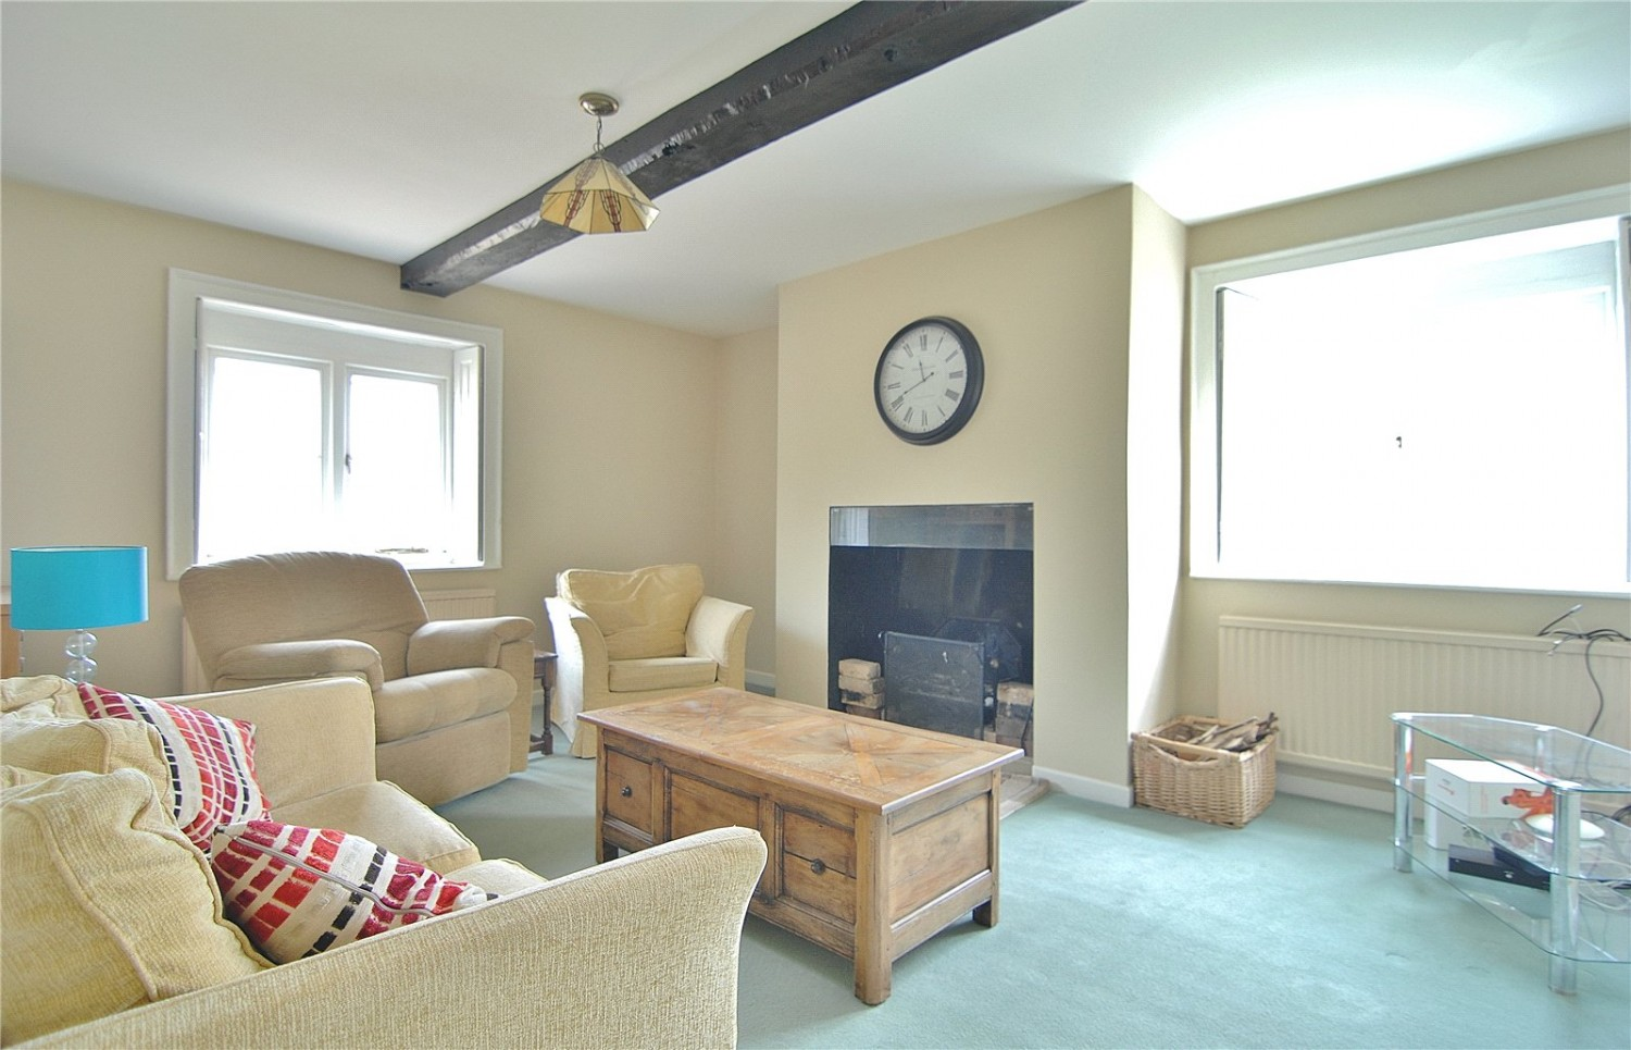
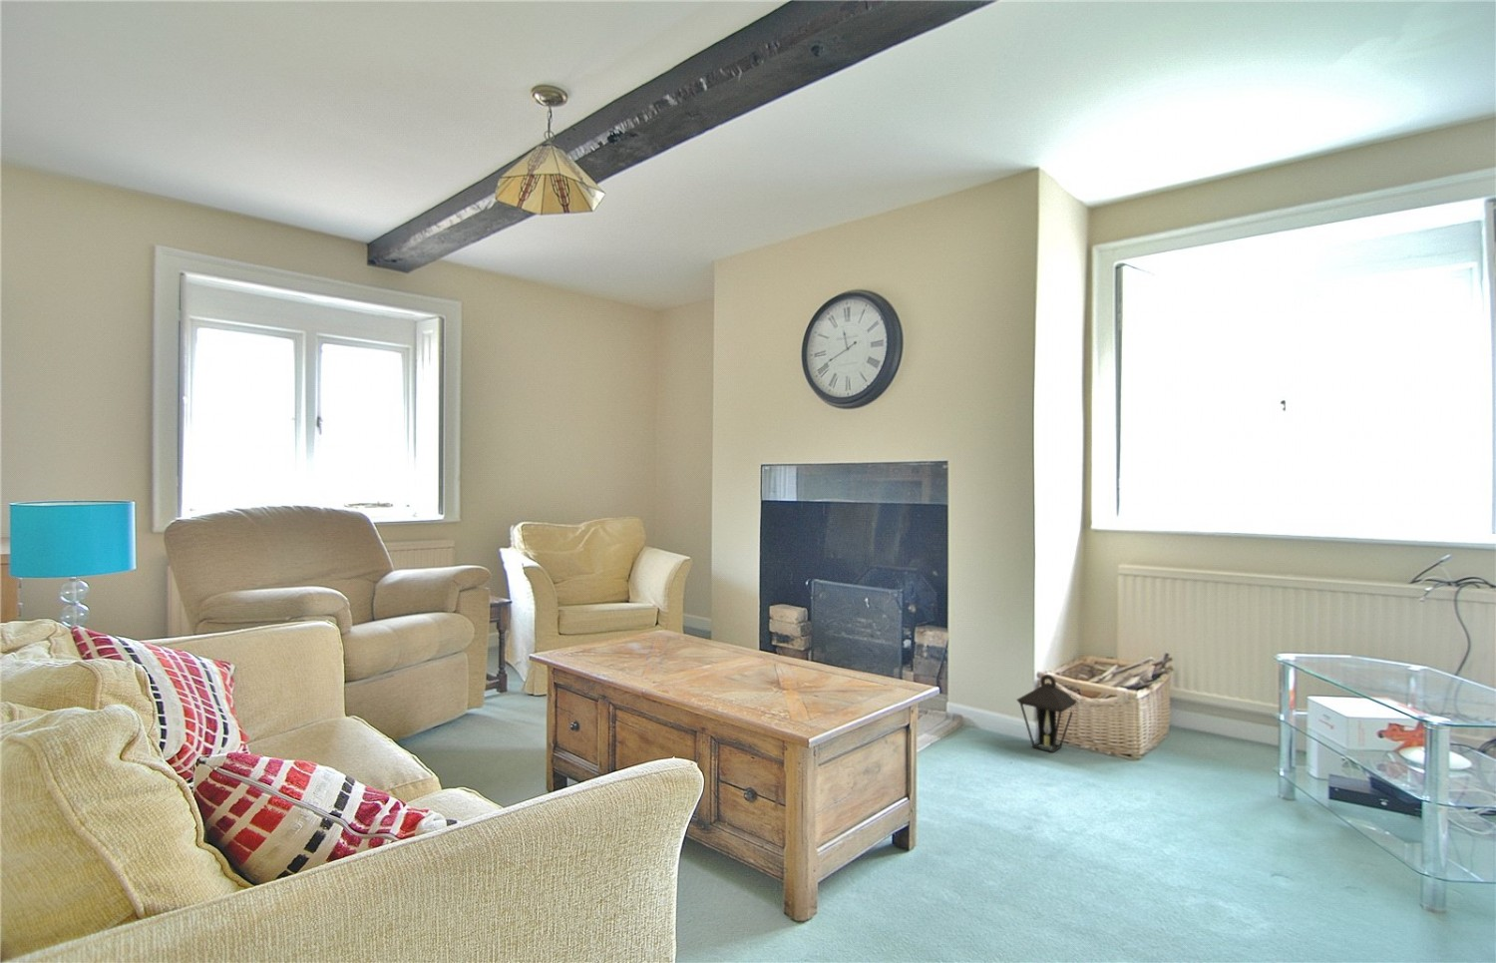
+ lantern [1015,674,1077,754]
